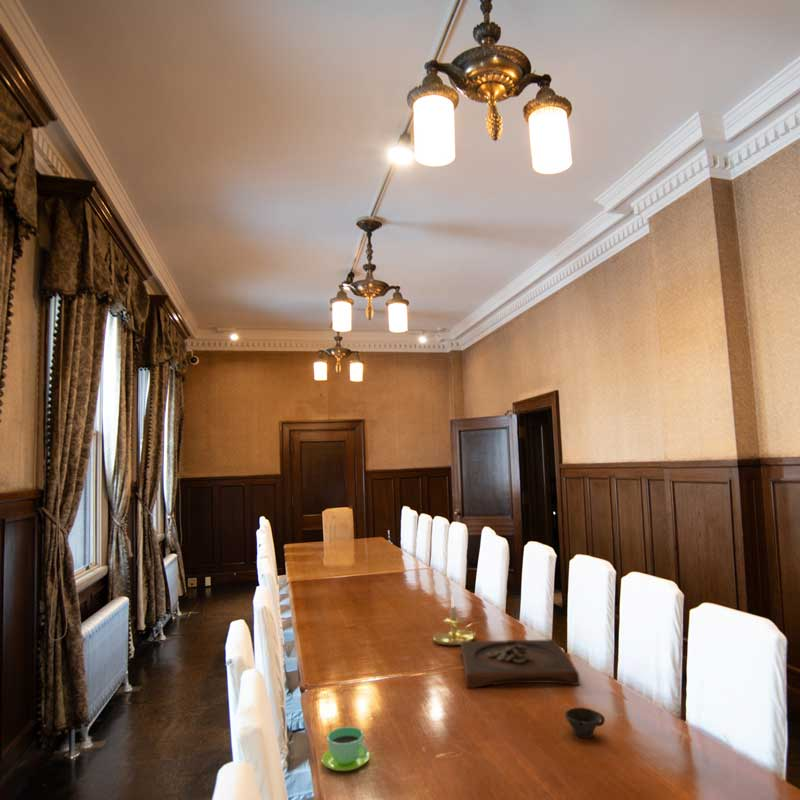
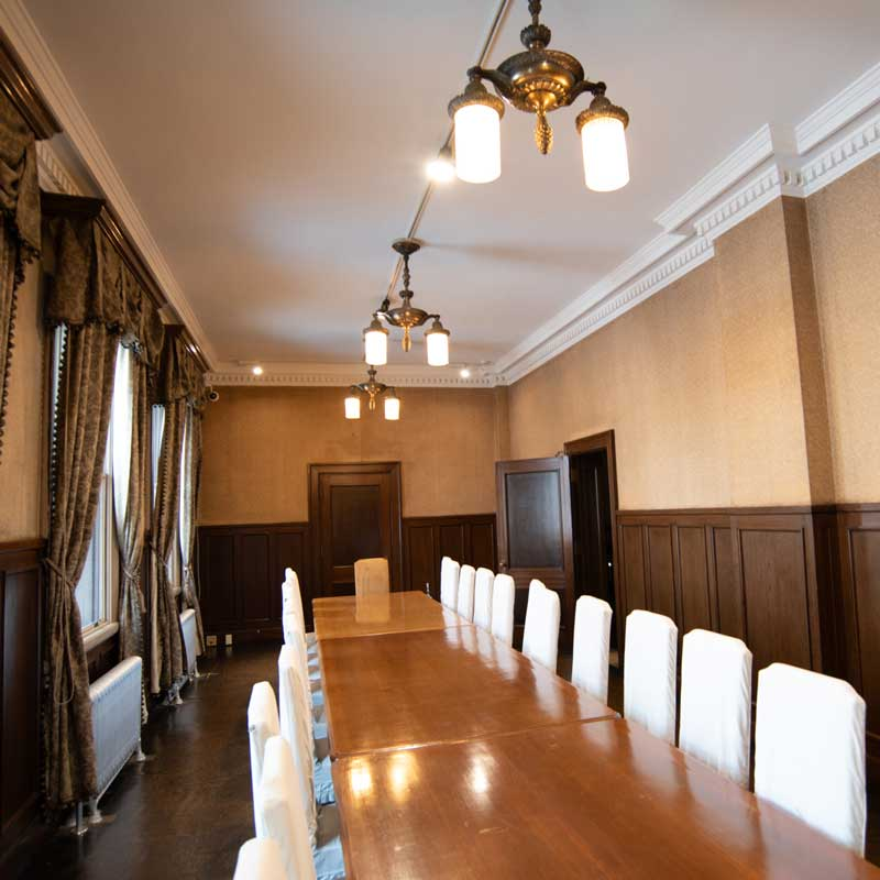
- wooden tray [460,638,581,689]
- candle holder [432,594,481,647]
- cup [564,706,606,739]
- cup [321,726,371,772]
